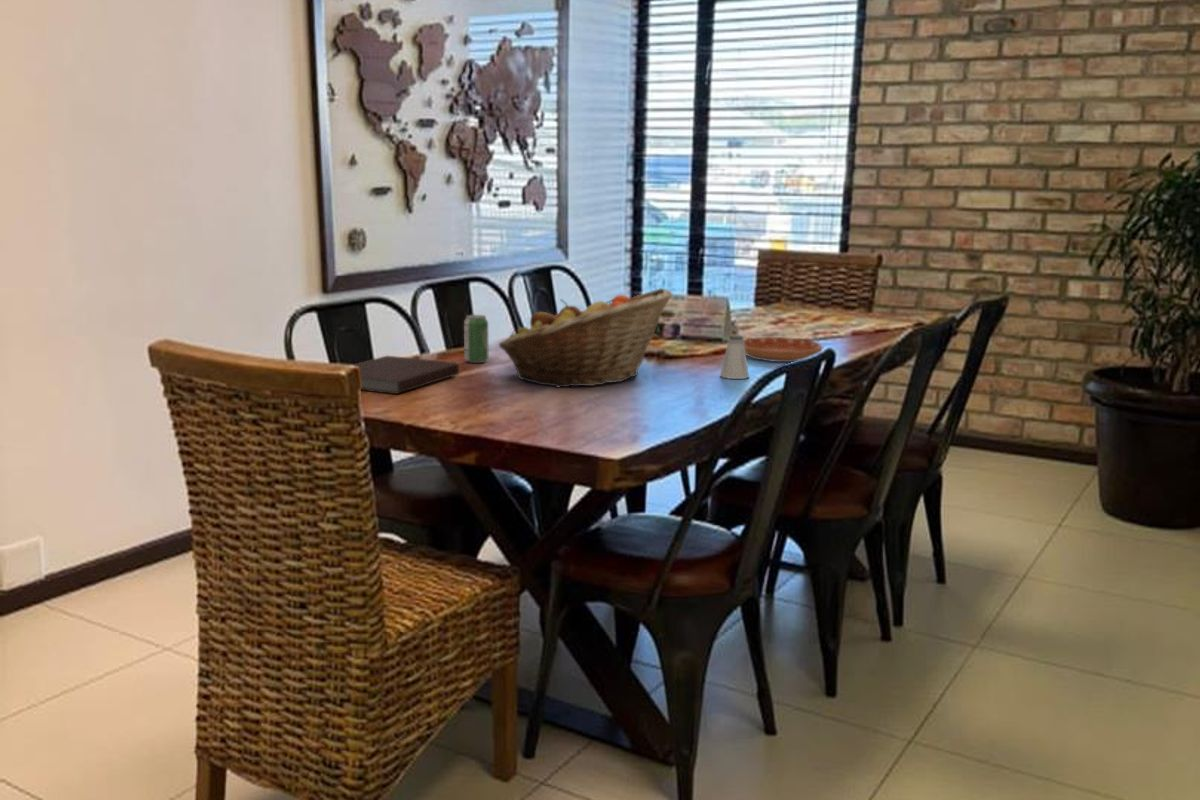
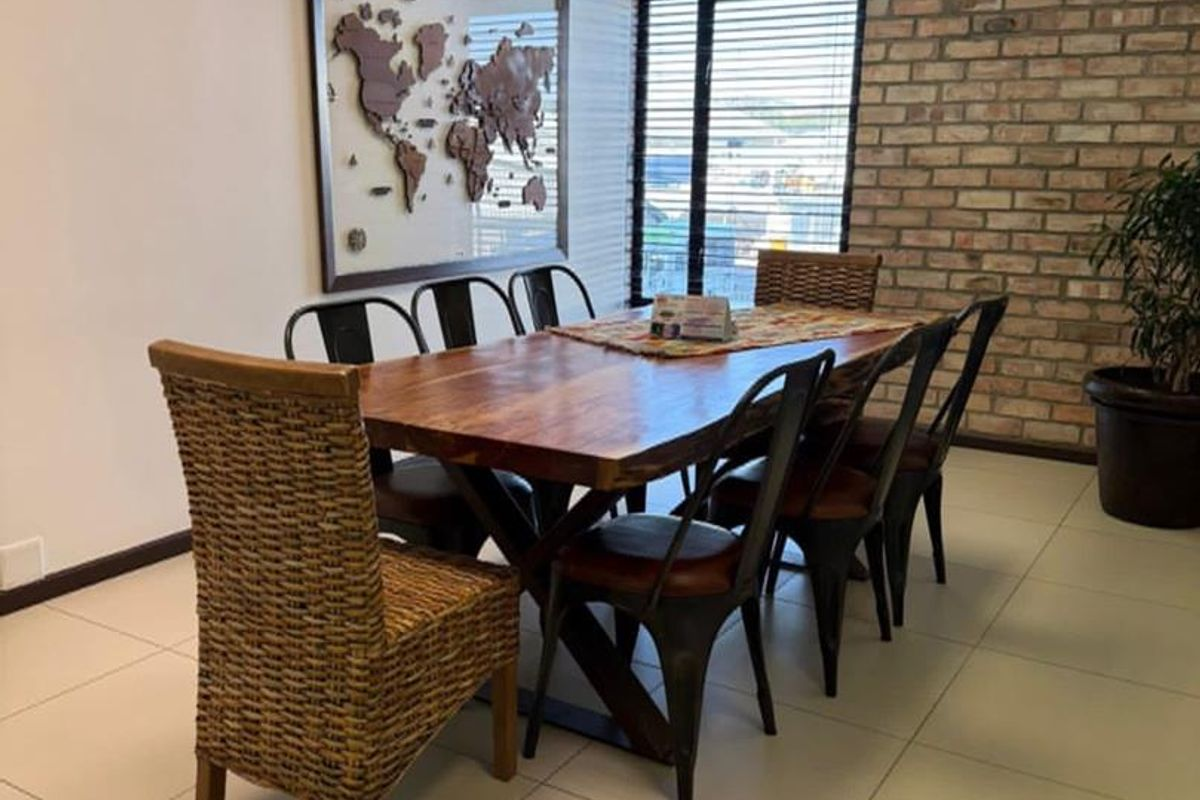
- notebook [351,355,460,395]
- beverage can [463,314,490,364]
- fruit basket [498,287,674,389]
- saltshaker [719,334,750,380]
- saucer [744,336,823,363]
